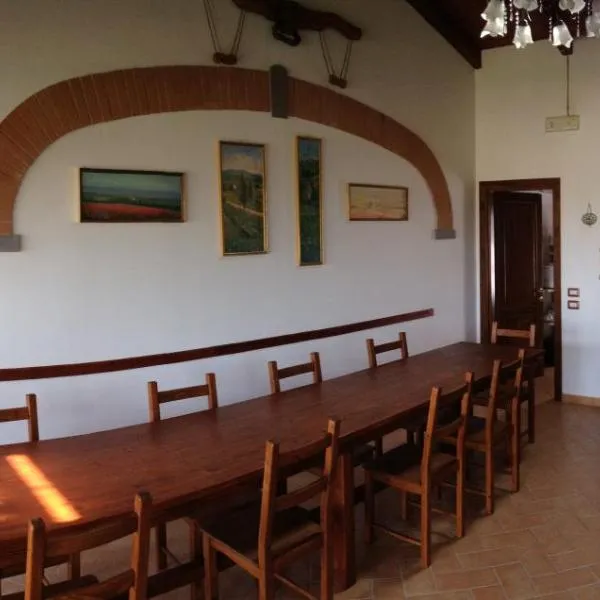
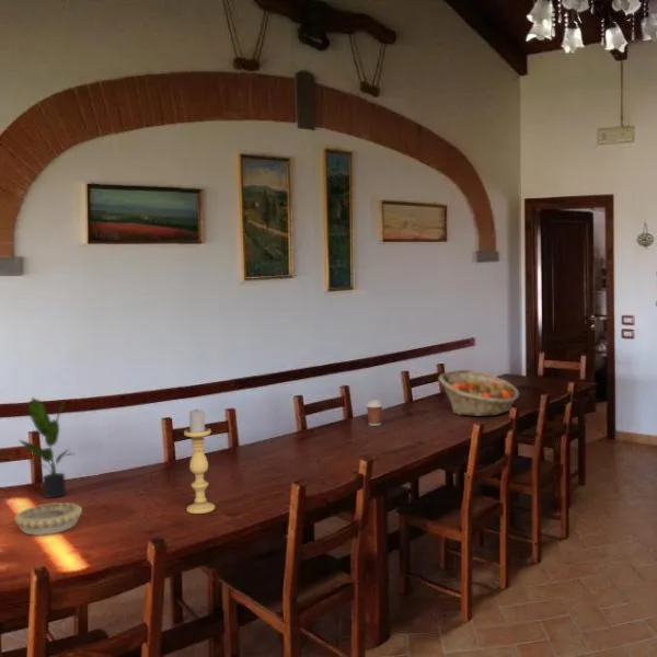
+ fruit basket [438,369,520,417]
+ decorative bowl [13,502,83,535]
+ potted plant [18,396,76,498]
+ coffee cup [365,399,384,427]
+ candle holder [183,407,216,515]
